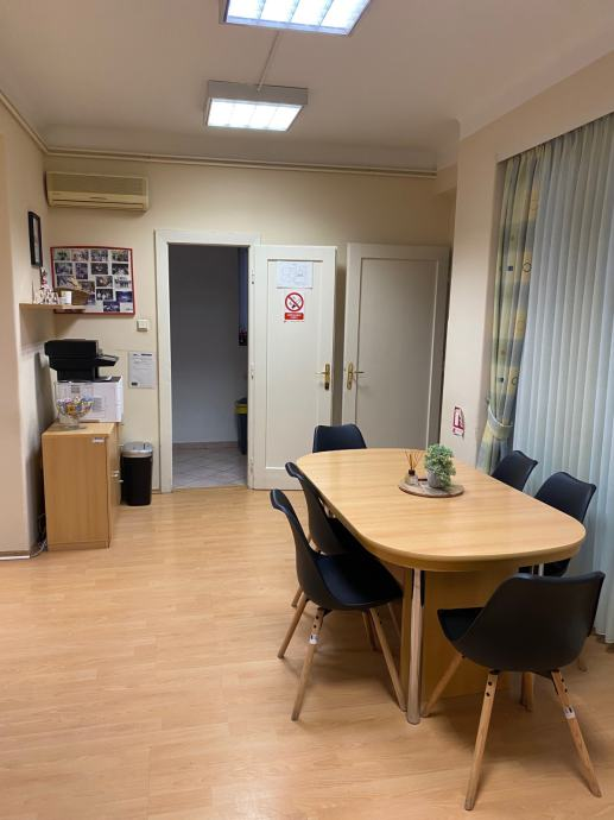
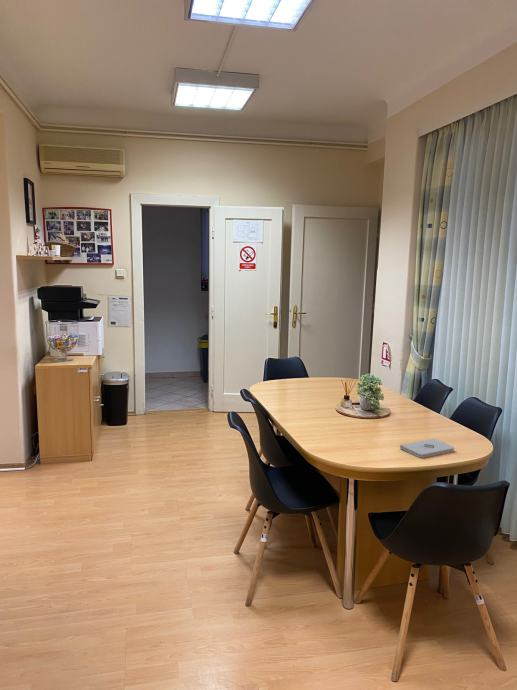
+ notepad [399,438,455,459]
